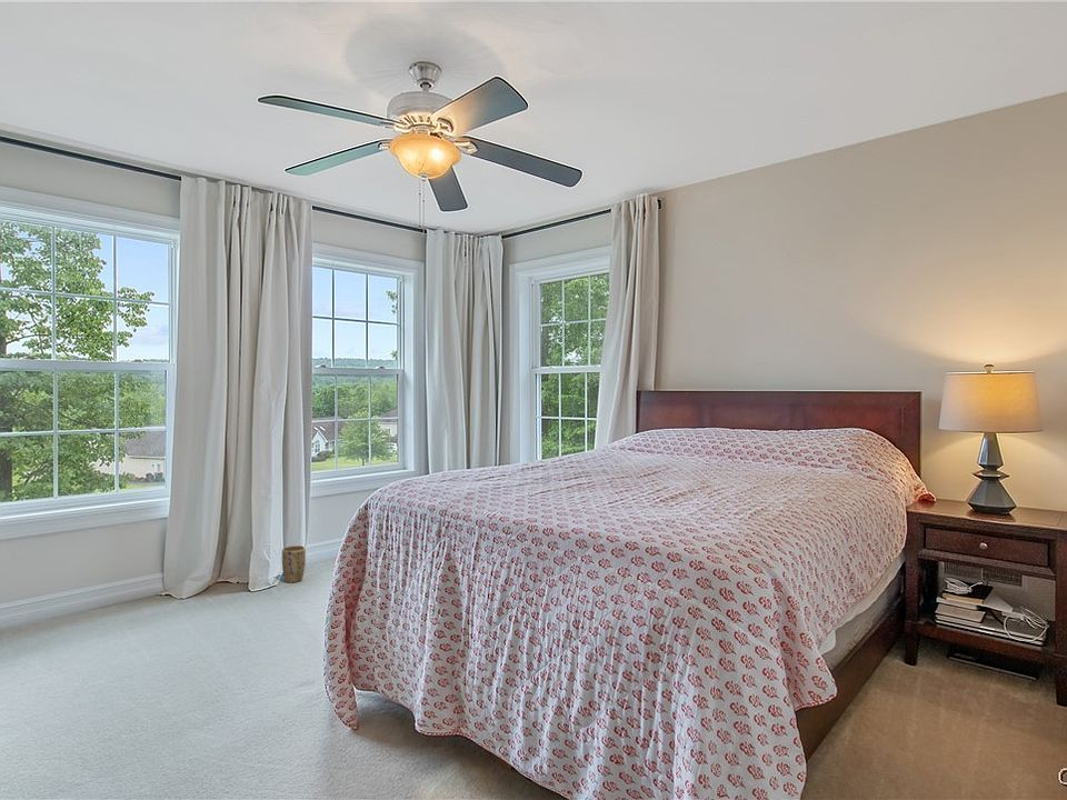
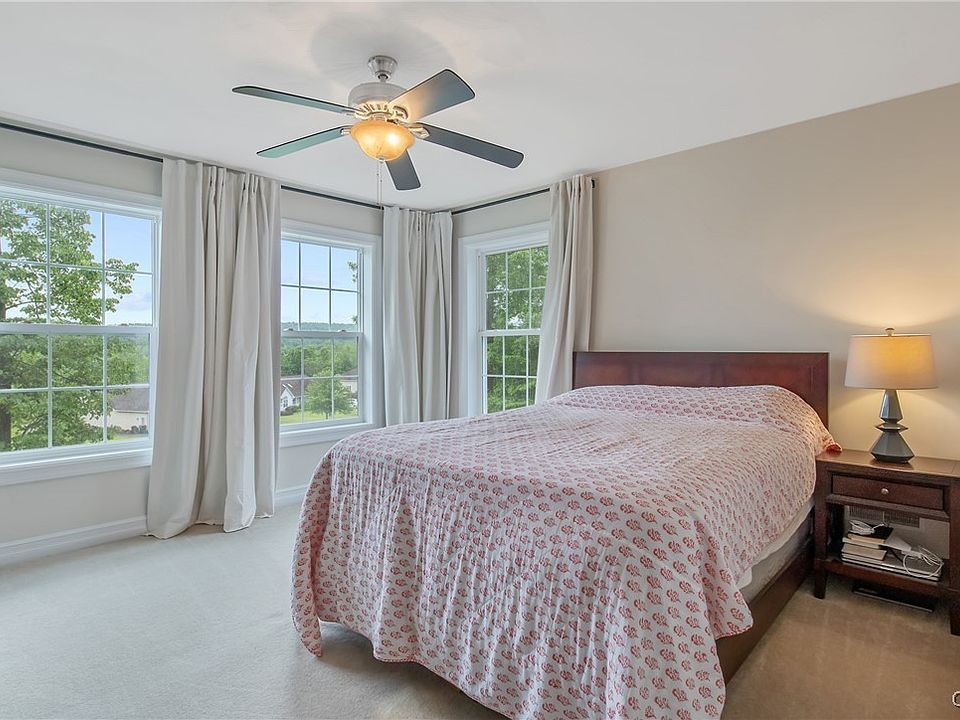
- plant pot [281,544,307,583]
